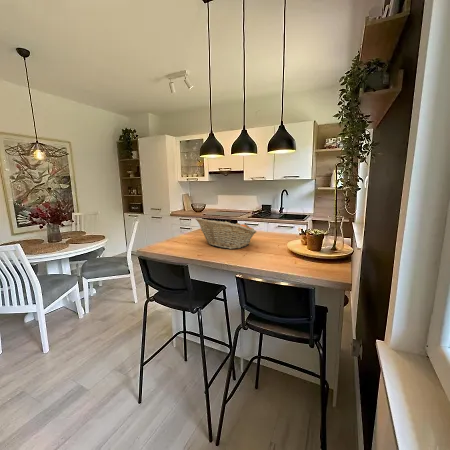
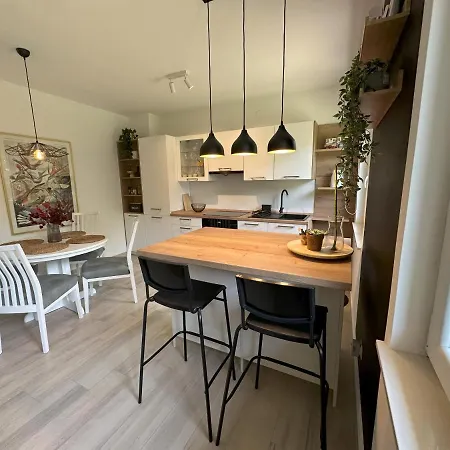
- fruit basket [195,217,257,250]
